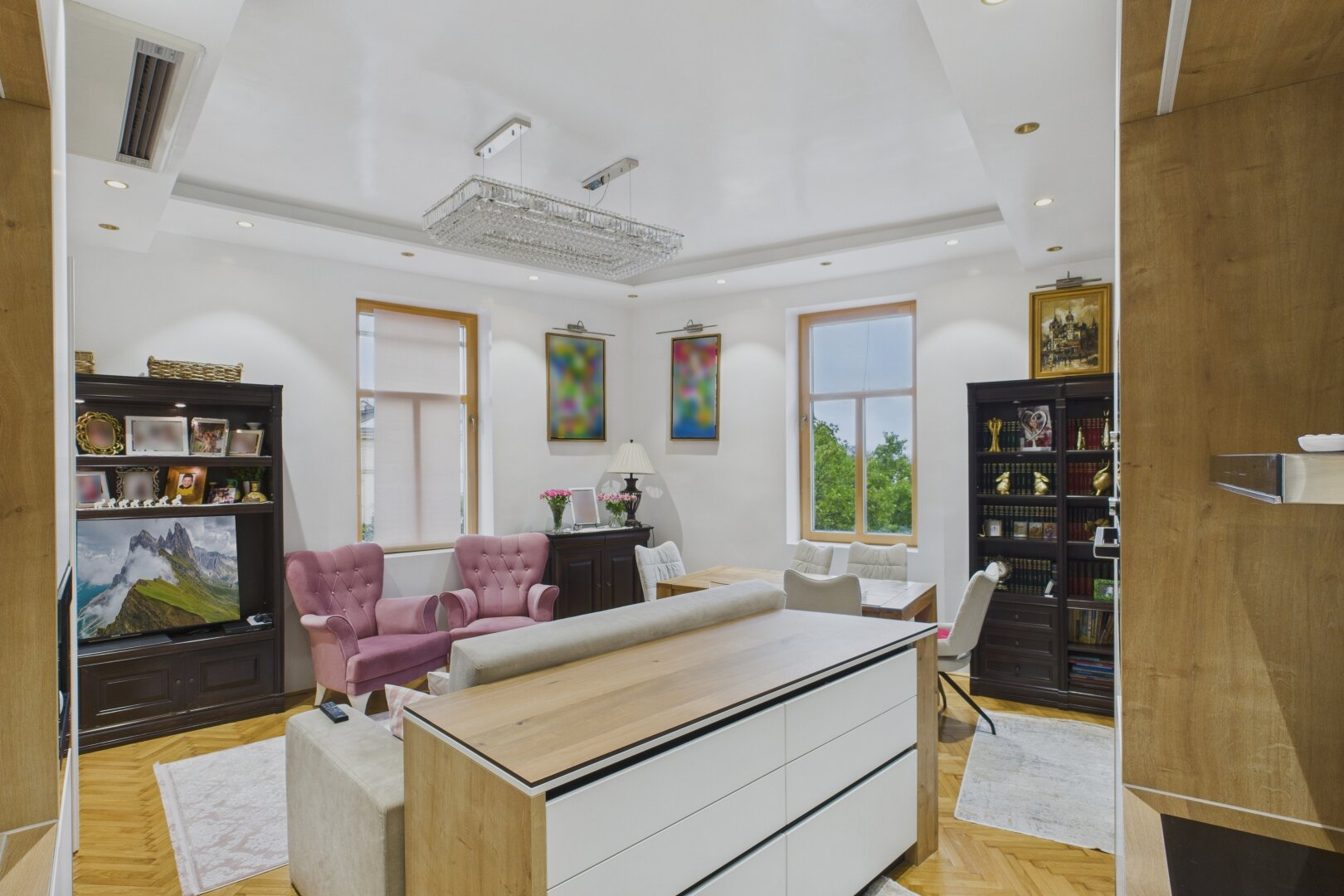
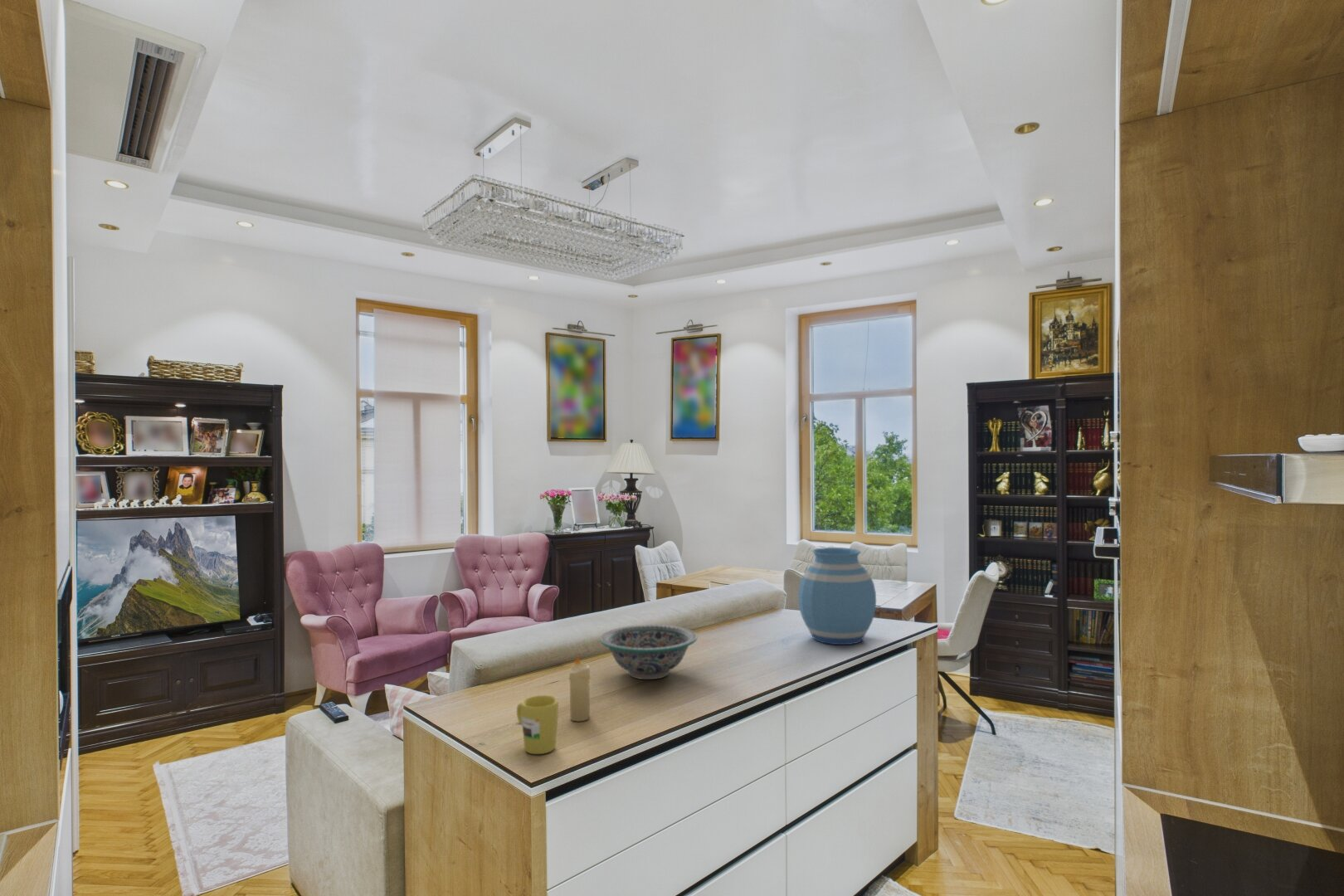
+ vase [797,547,877,645]
+ decorative bowl [599,624,698,680]
+ mug [516,694,559,755]
+ candle [568,655,591,722]
